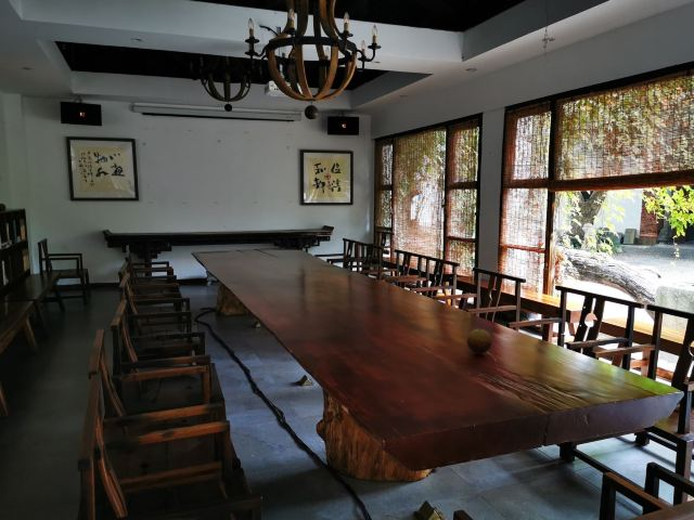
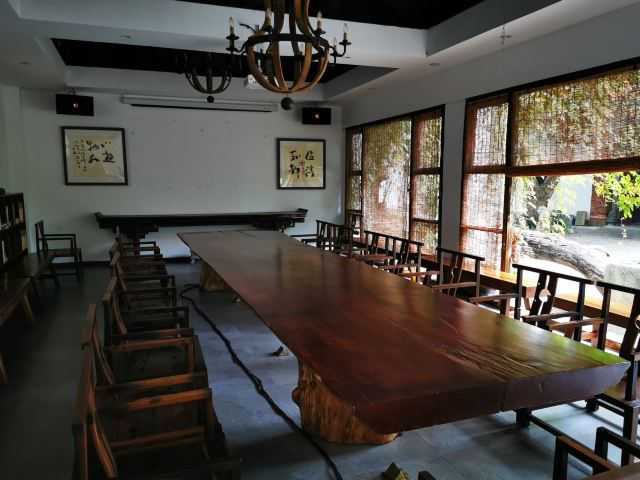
- fruit [465,328,493,355]
